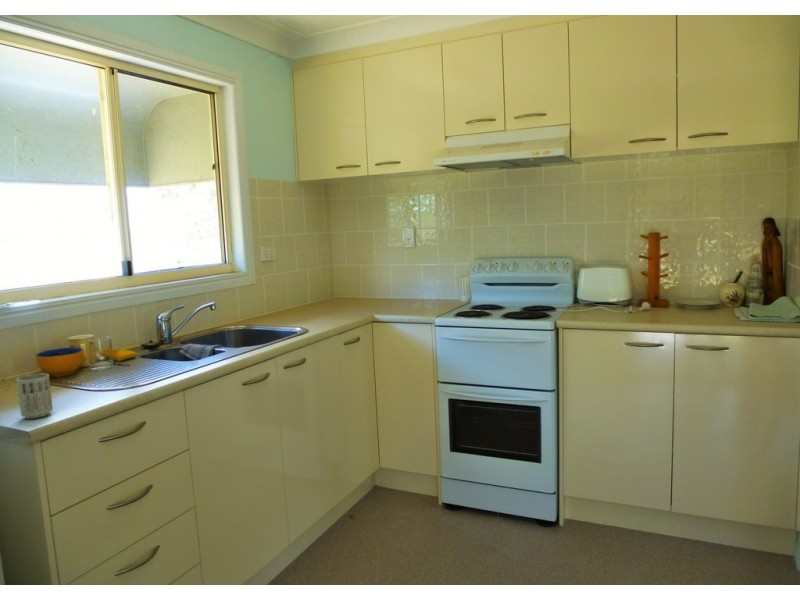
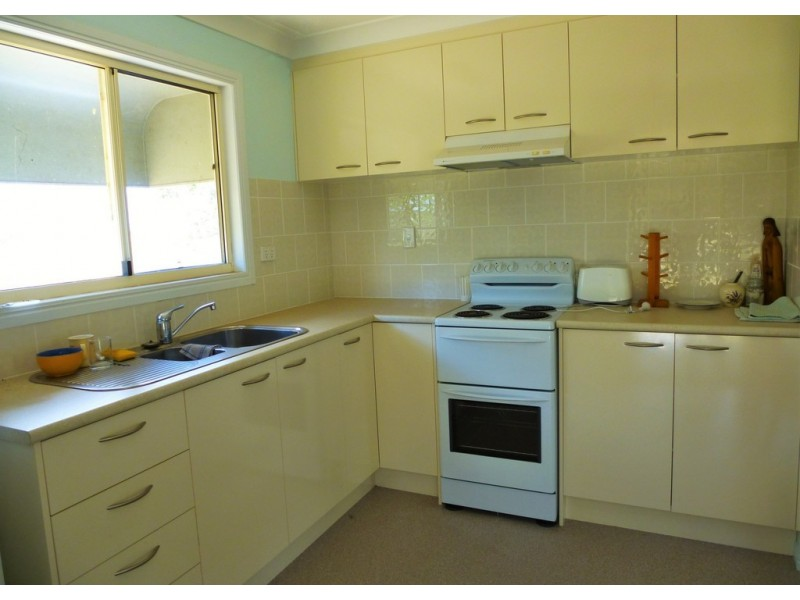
- cup [15,372,54,420]
